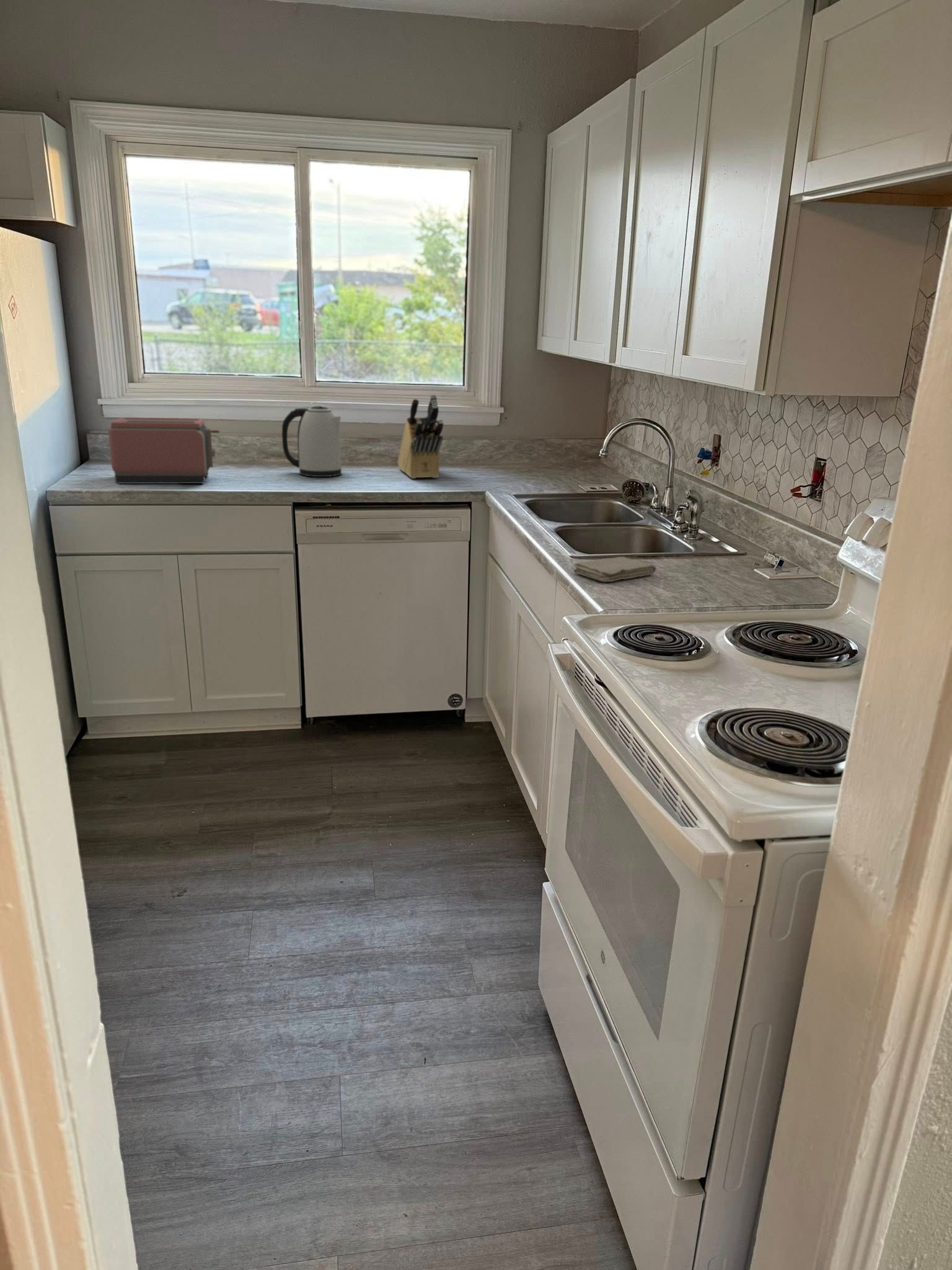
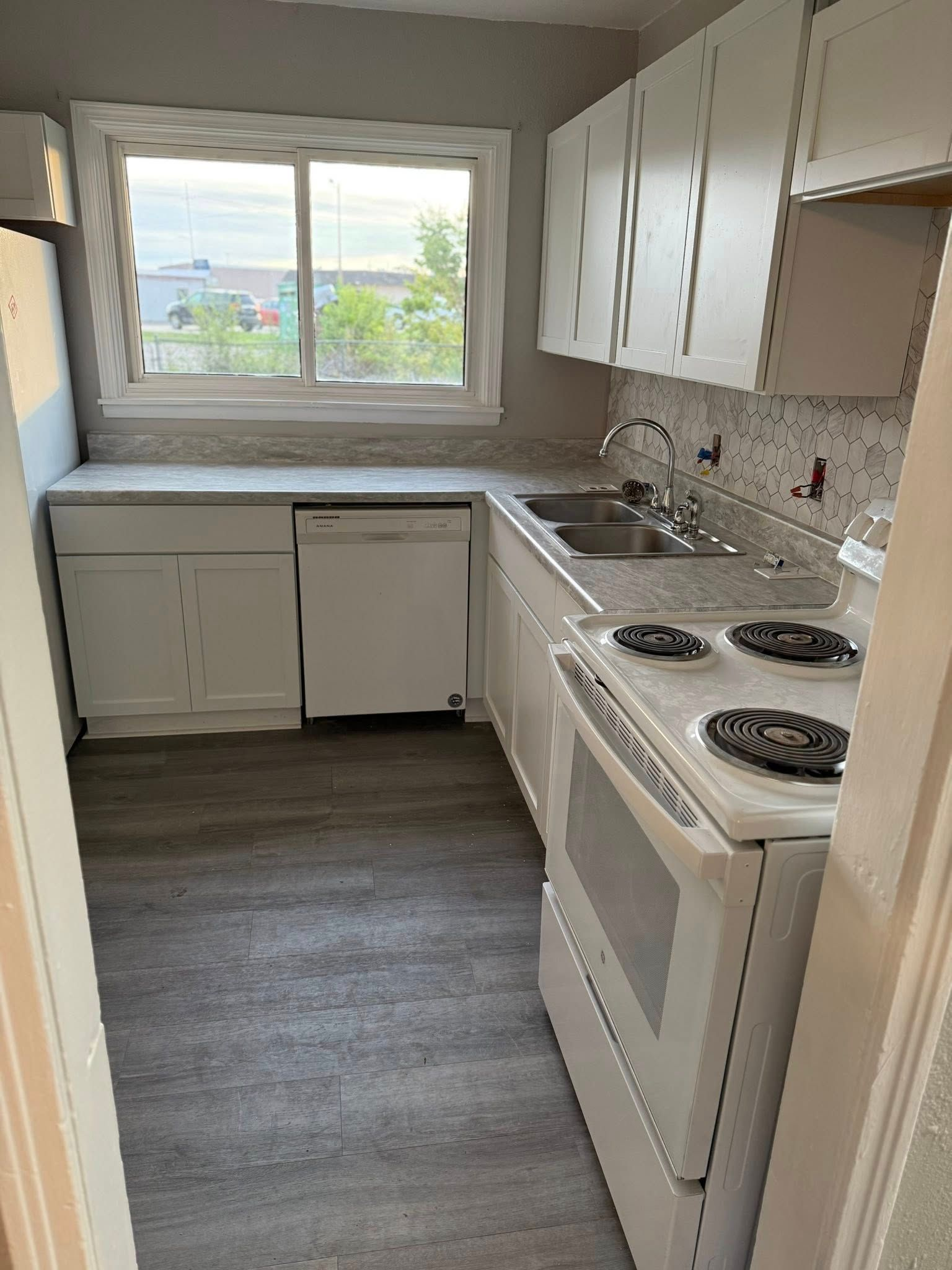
- washcloth [573,556,657,583]
- toaster [107,417,220,484]
- kettle [281,406,342,477]
- knife block [397,394,444,479]
